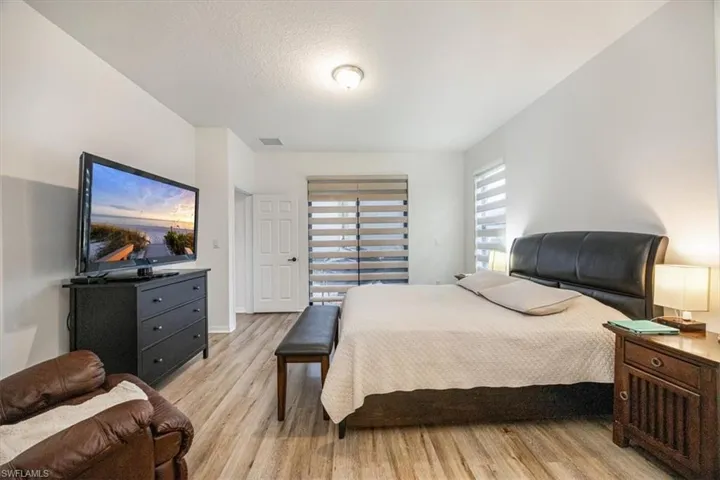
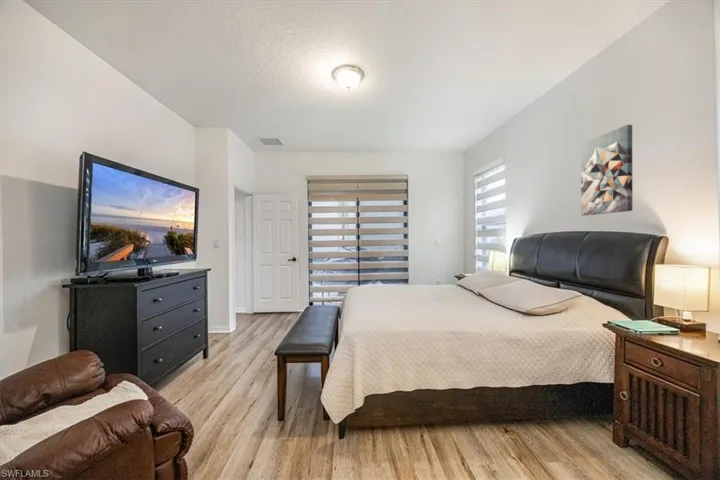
+ wall art [580,124,633,216]
